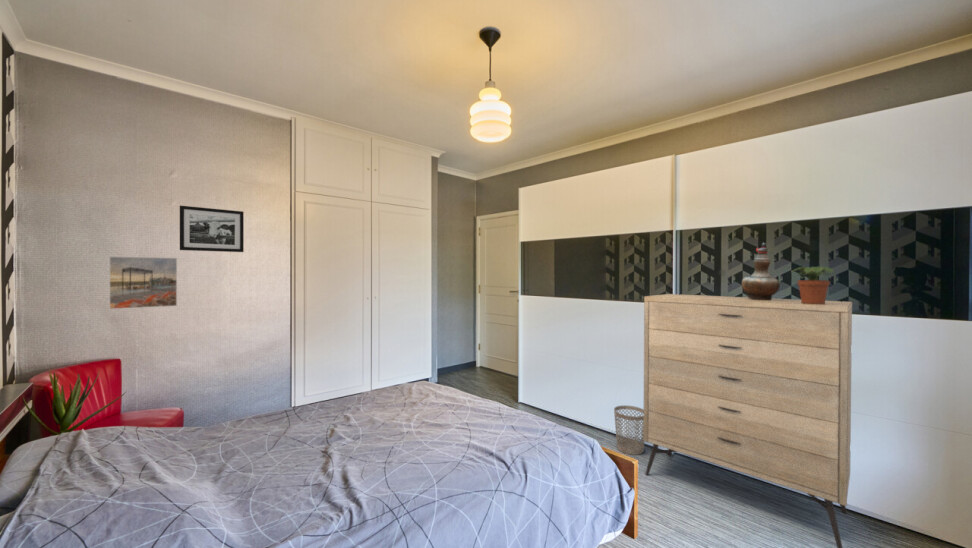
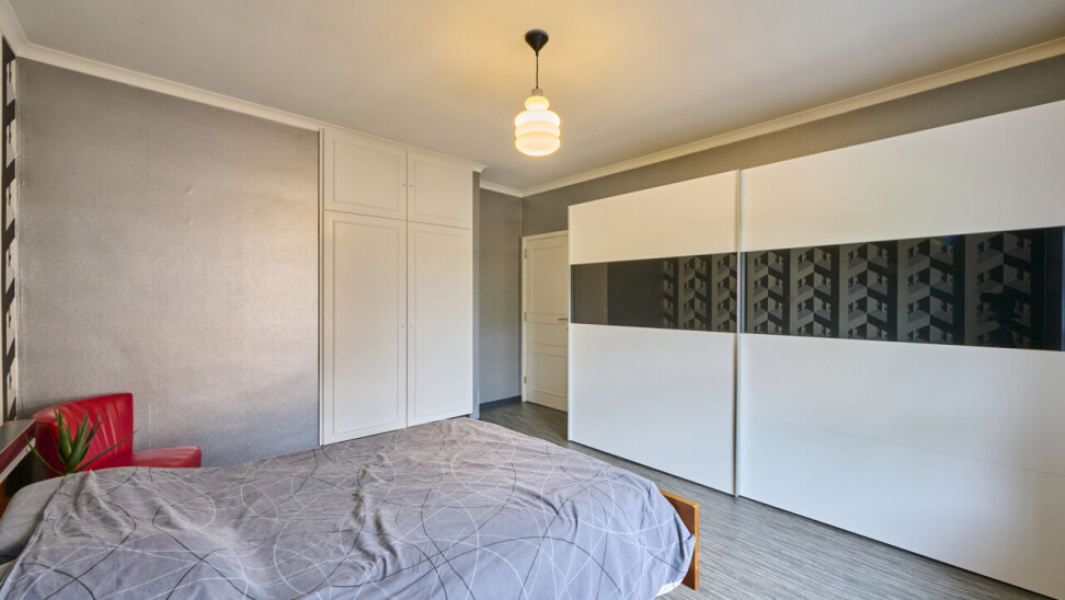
- potted plant [790,266,834,304]
- wastebasket [613,404,645,456]
- decorative vase [741,242,781,300]
- picture frame [179,205,245,253]
- dresser [643,293,853,548]
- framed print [108,255,178,310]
